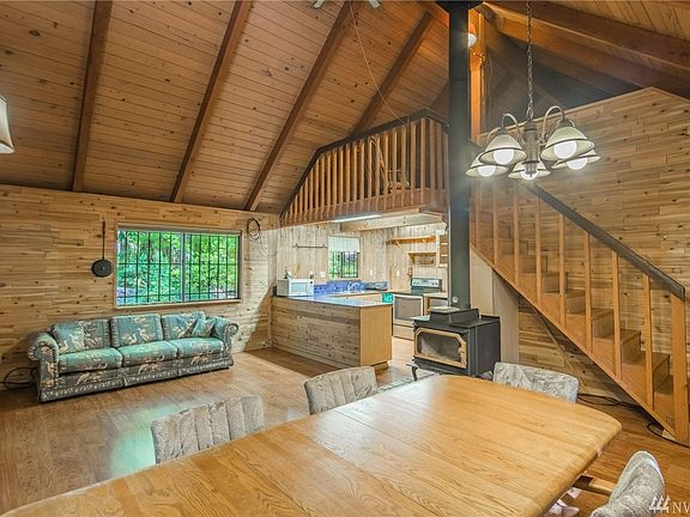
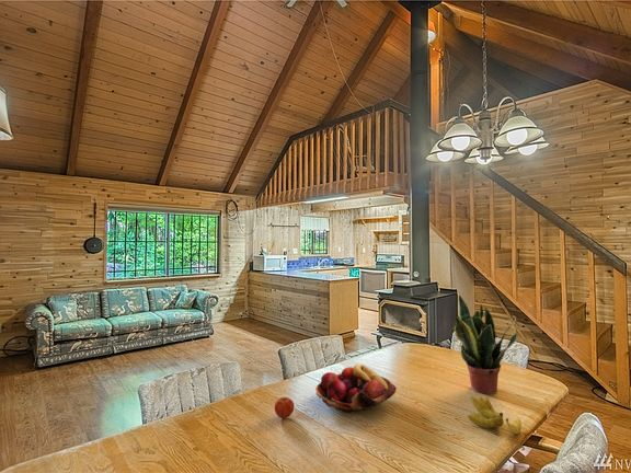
+ apple [274,396,295,419]
+ potted plant [452,293,518,395]
+ fruit basket [314,362,398,414]
+ banana [467,395,523,435]
